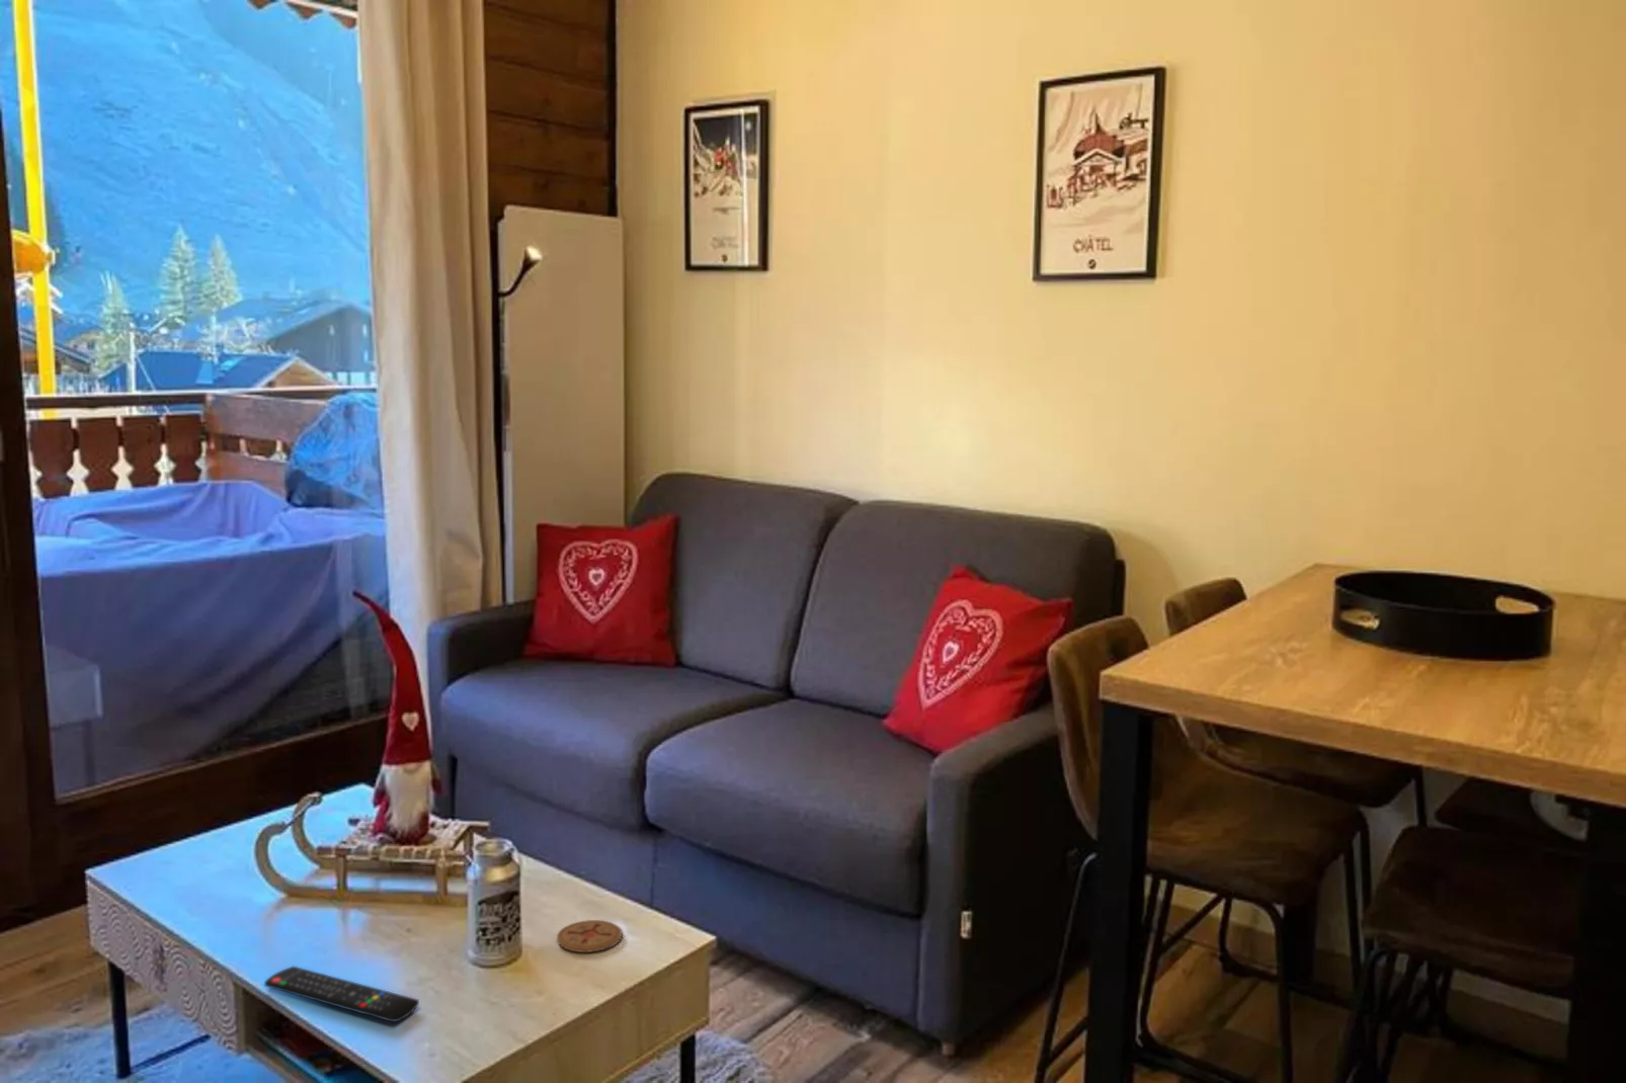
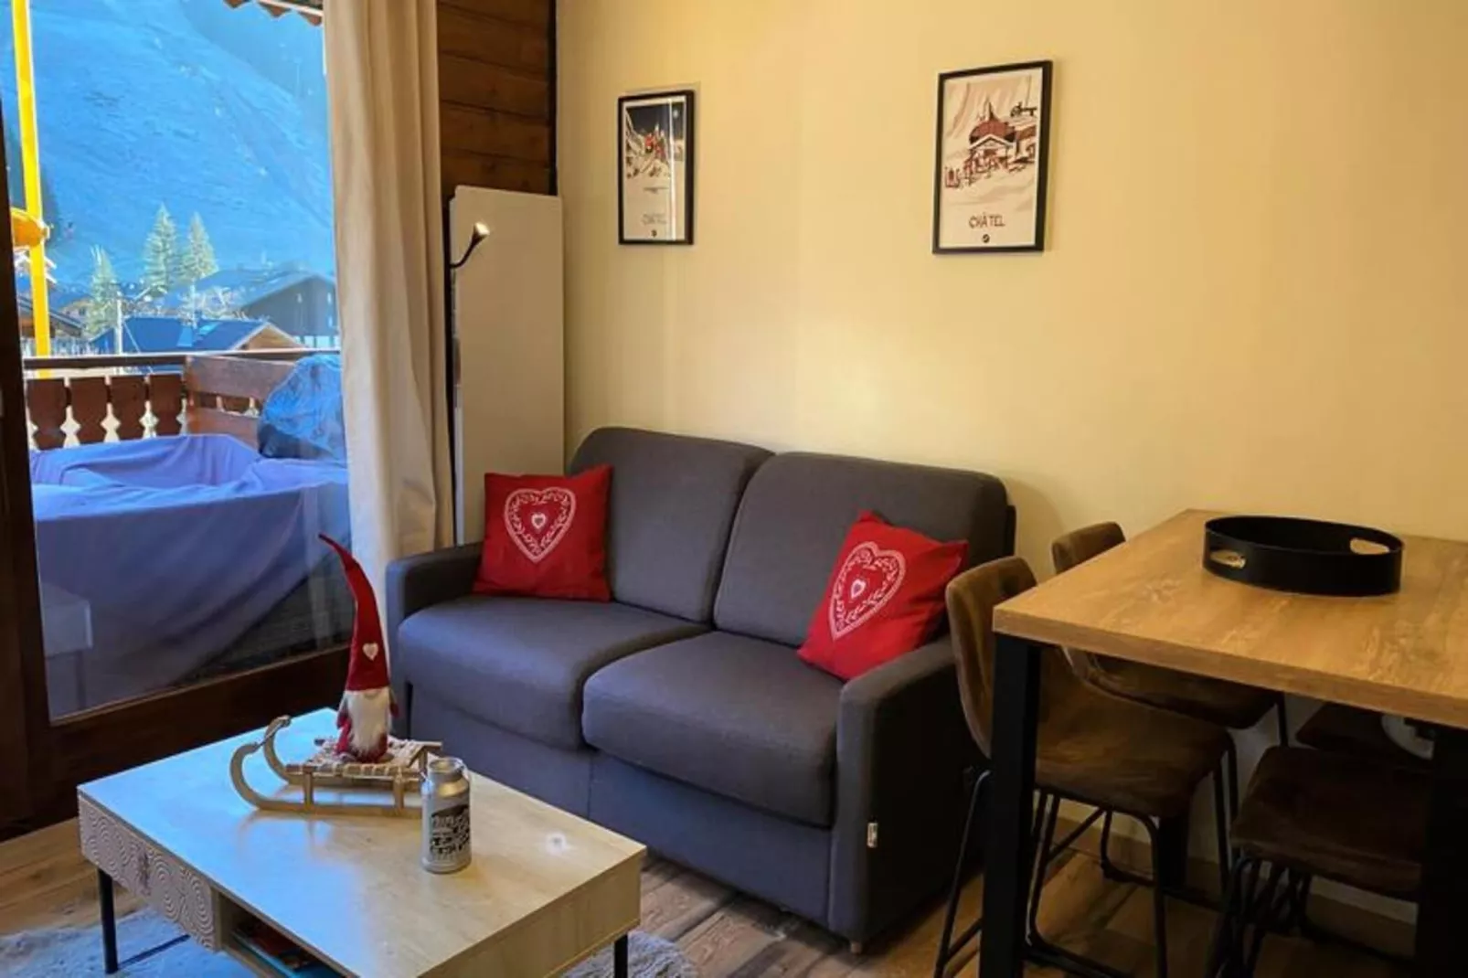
- remote control [264,966,421,1024]
- coaster [556,919,623,954]
